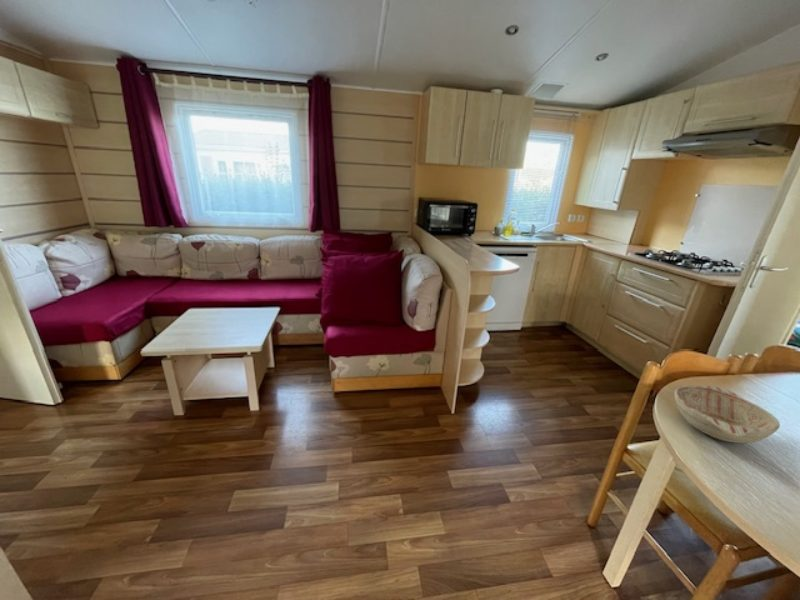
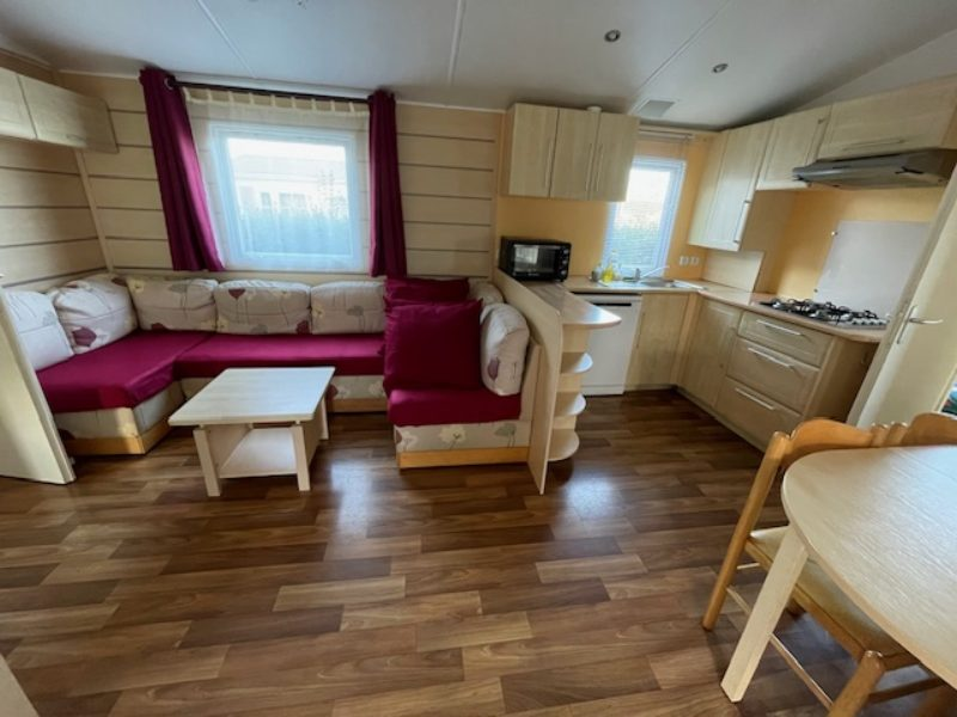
- decorative bowl [674,385,781,444]
